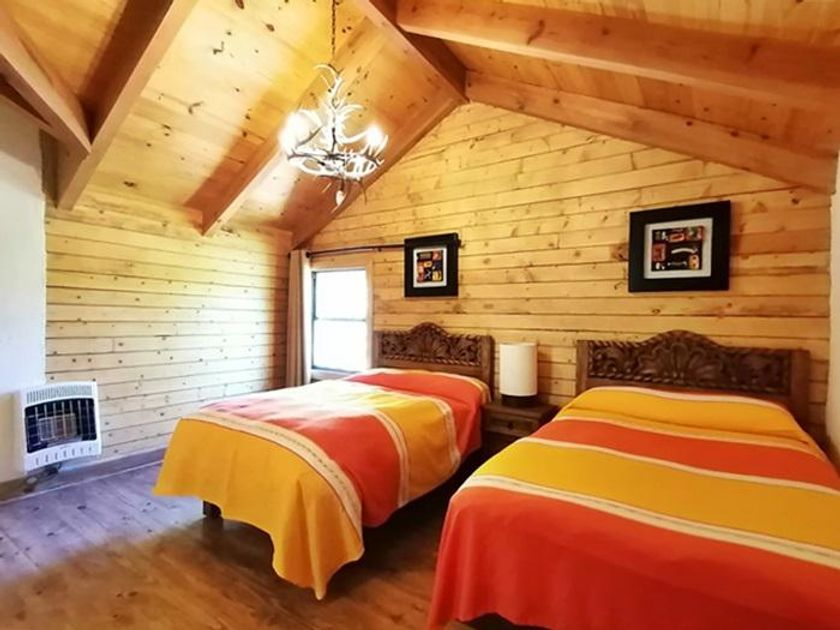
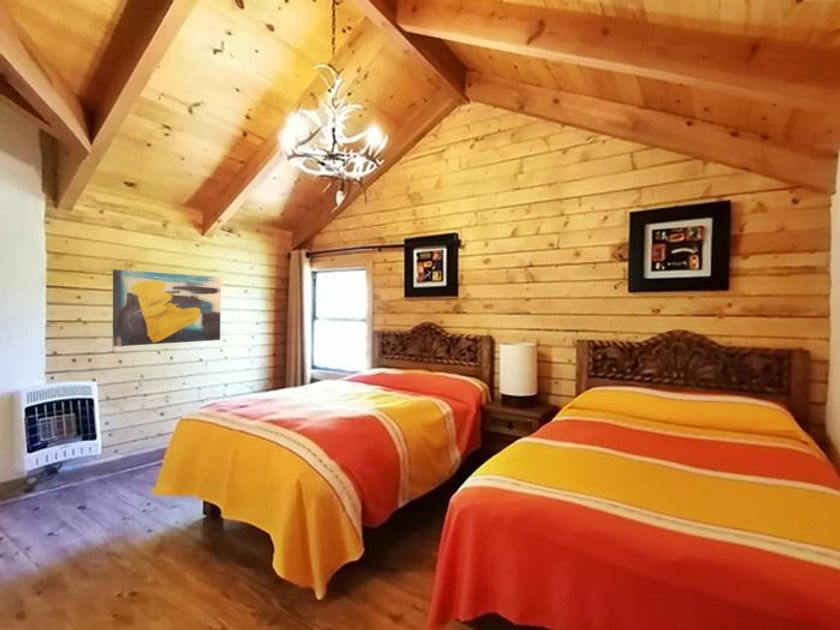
+ wall art [112,269,222,347]
